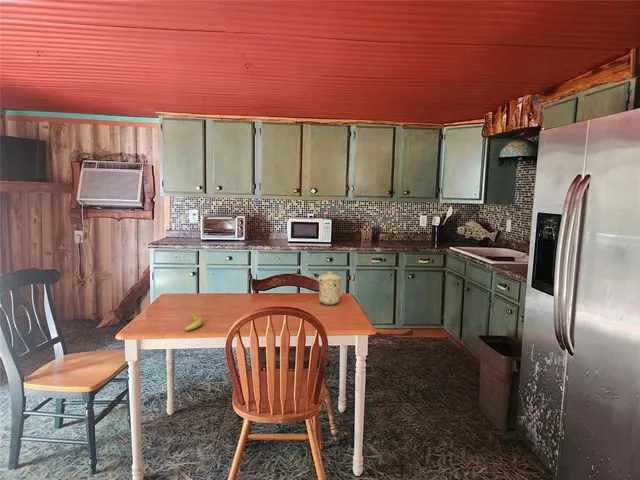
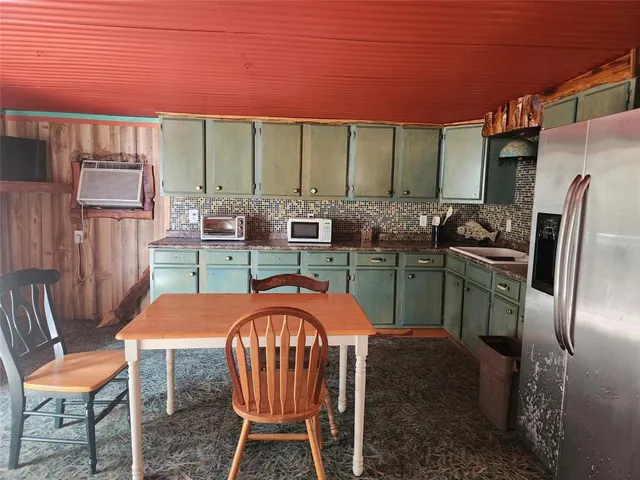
- mug [317,270,344,306]
- banana [184,312,203,331]
